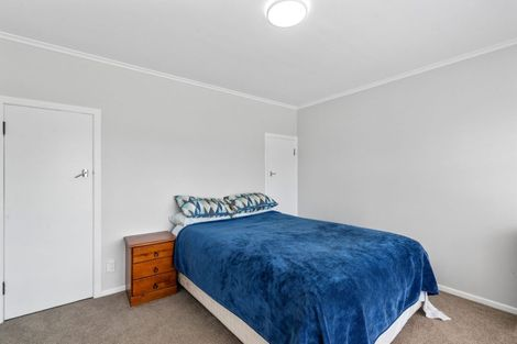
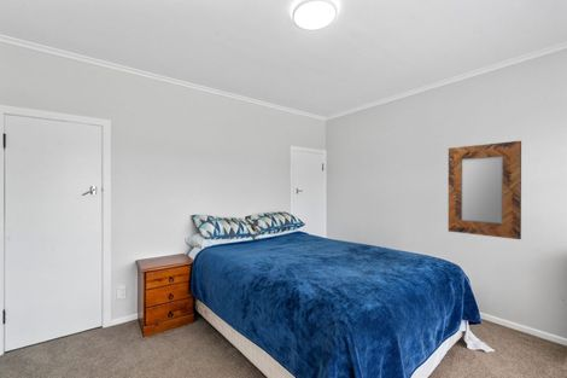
+ home mirror [448,140,522,240]
